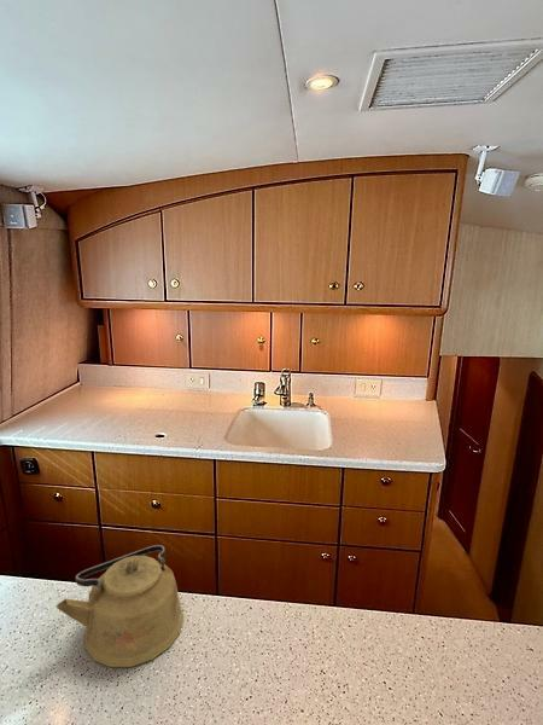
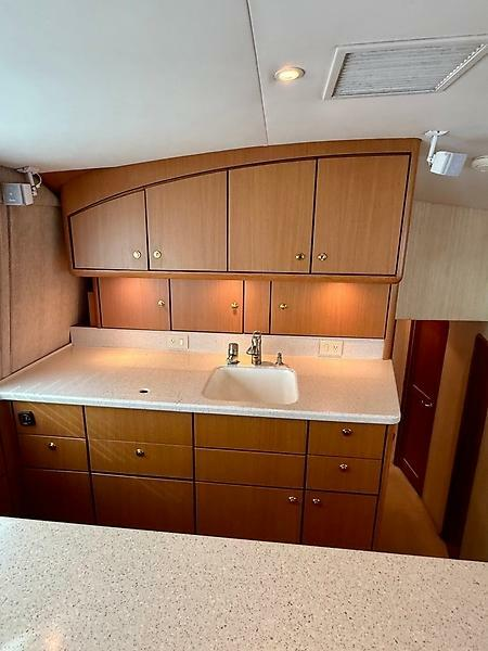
- kettle [56,544,185,668]
